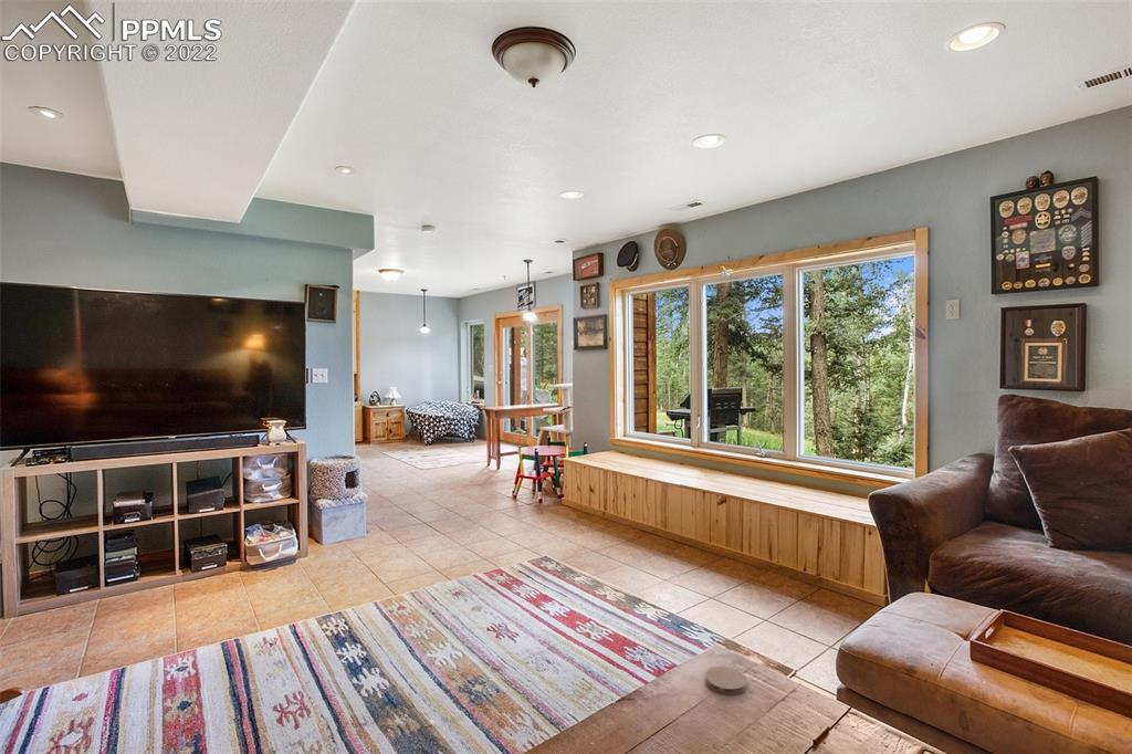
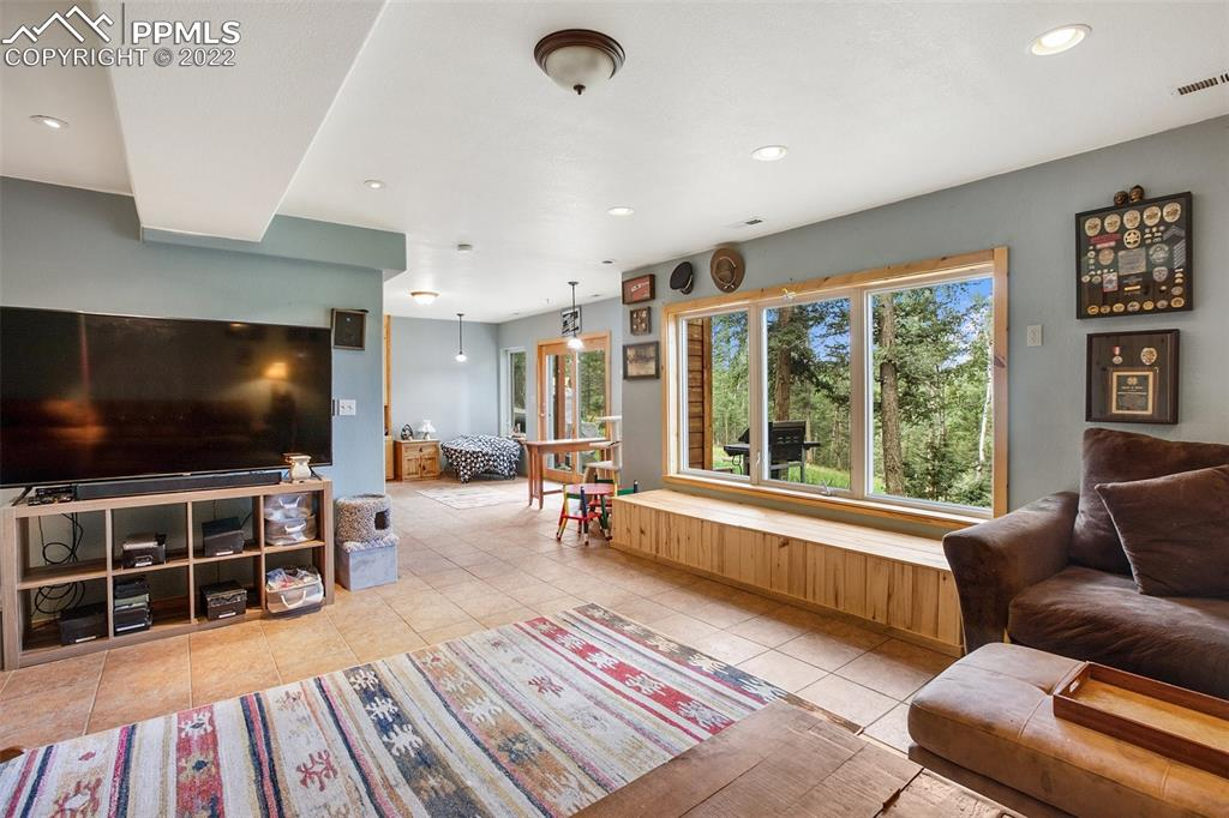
- coaster [704,666,747,695]
